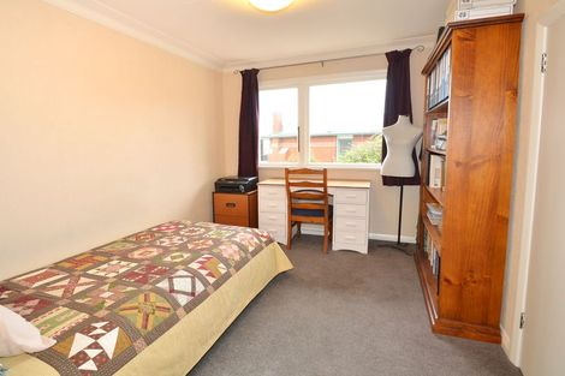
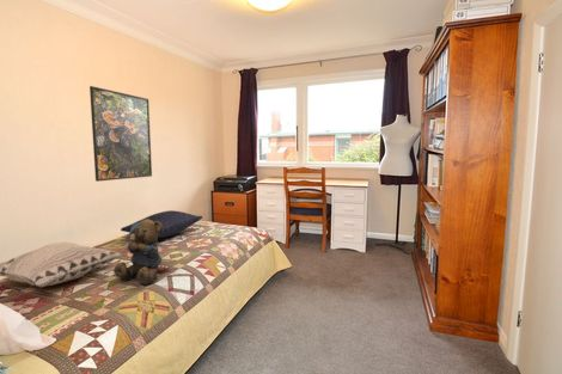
+ decorative pillow [0,241,123,288]
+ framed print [88,85,153,183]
+ teddy bear [114,219,163,287]
+ pillow [120,209,203,239]
